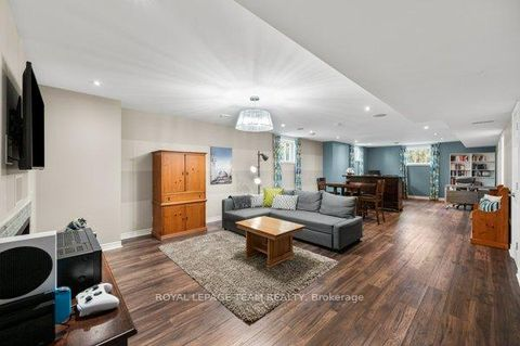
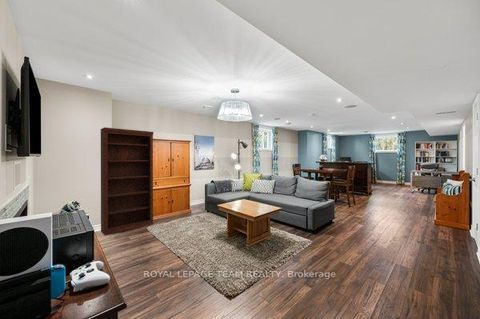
+ bookshelf [100,126,155,237]
